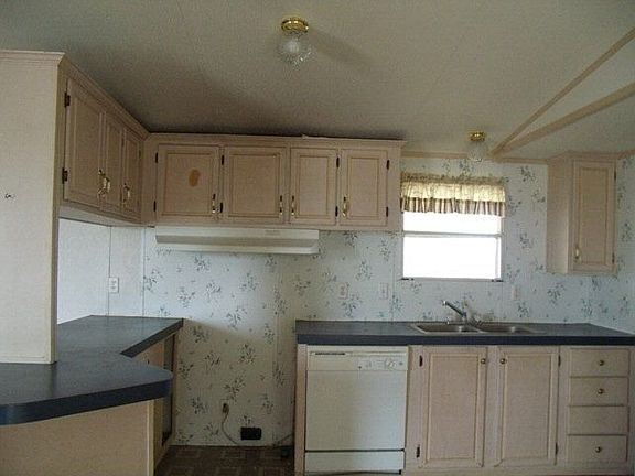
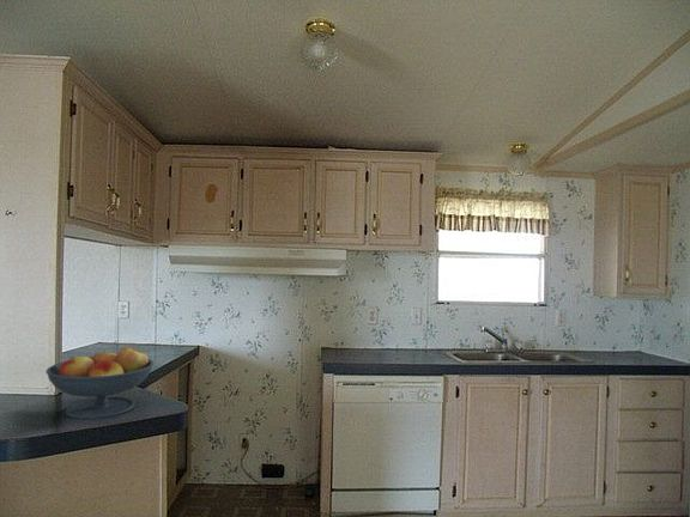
+ fruit bowl [44,346,155,420]
